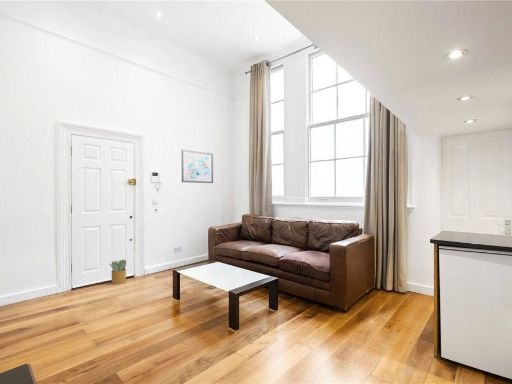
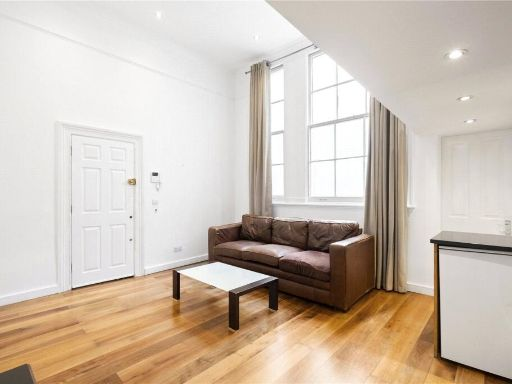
- wall art [181,149,214,184]
- potted plant [108,259,127,285]
